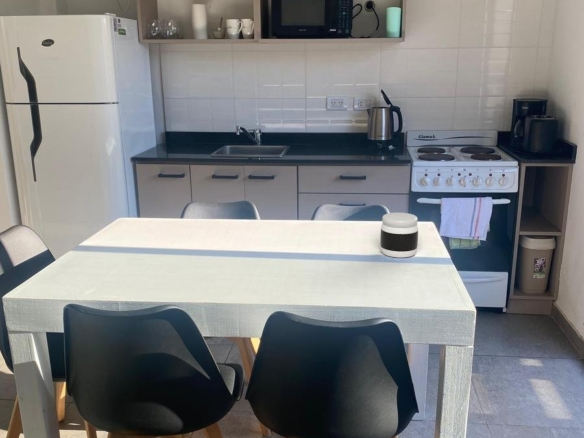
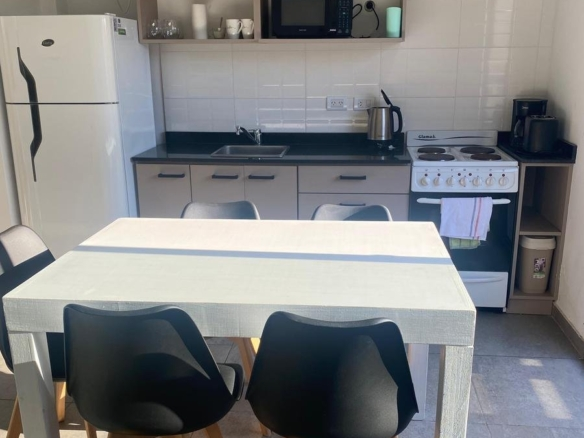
- jar [379,212,419,258]
